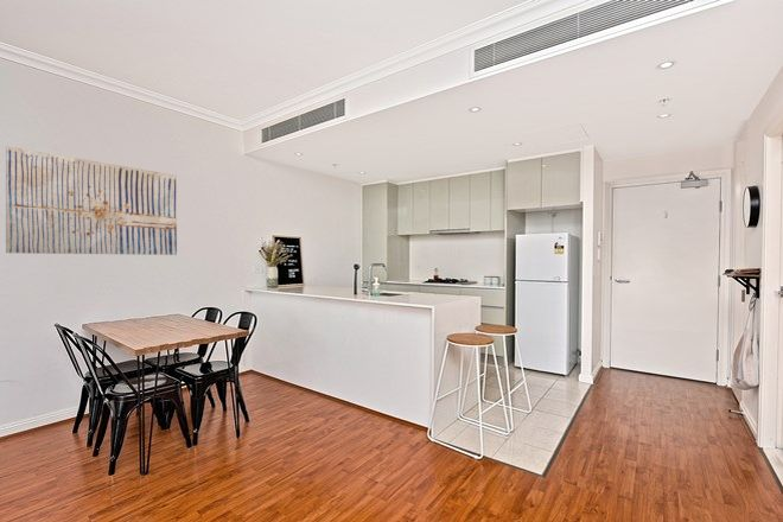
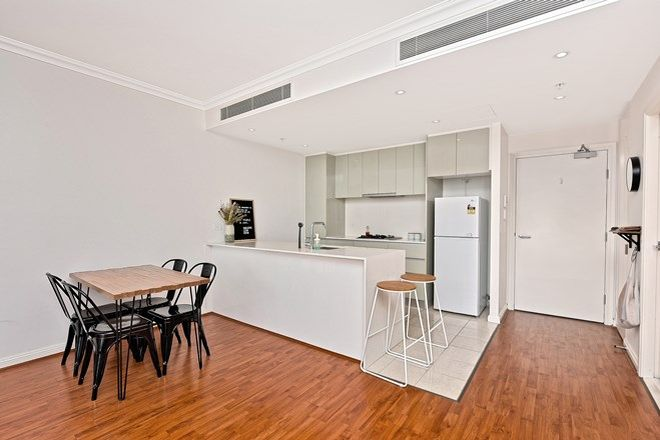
- wall art [5,145,178,256]
